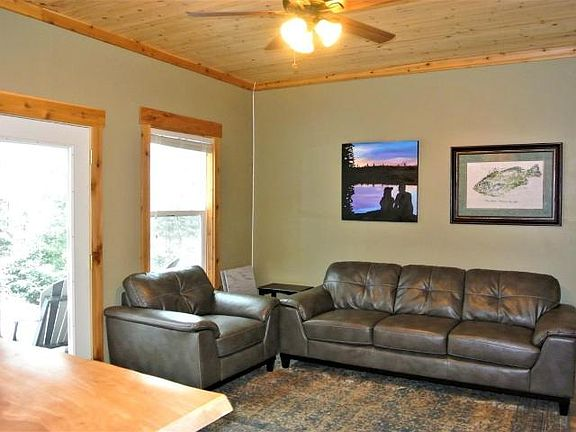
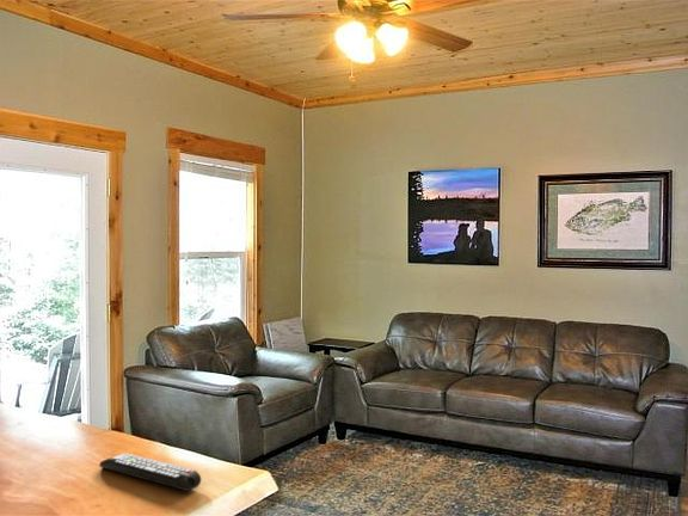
+ remote control [98,452,202,492]
